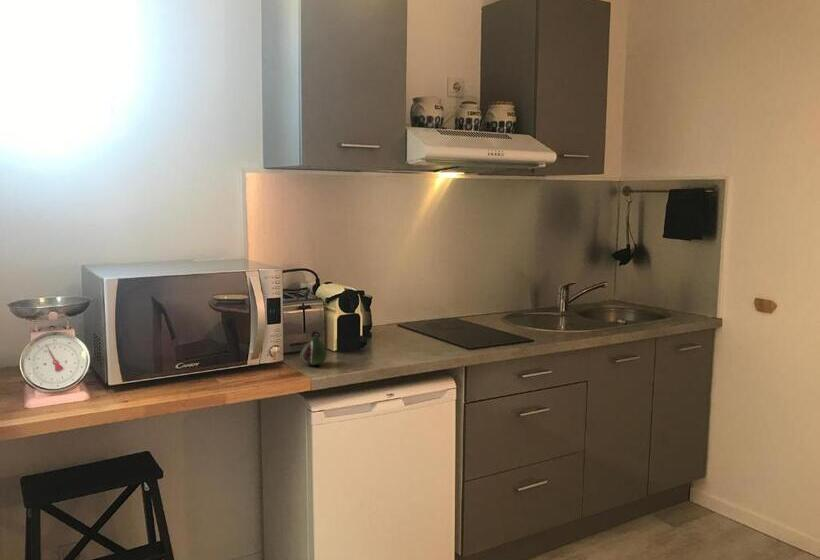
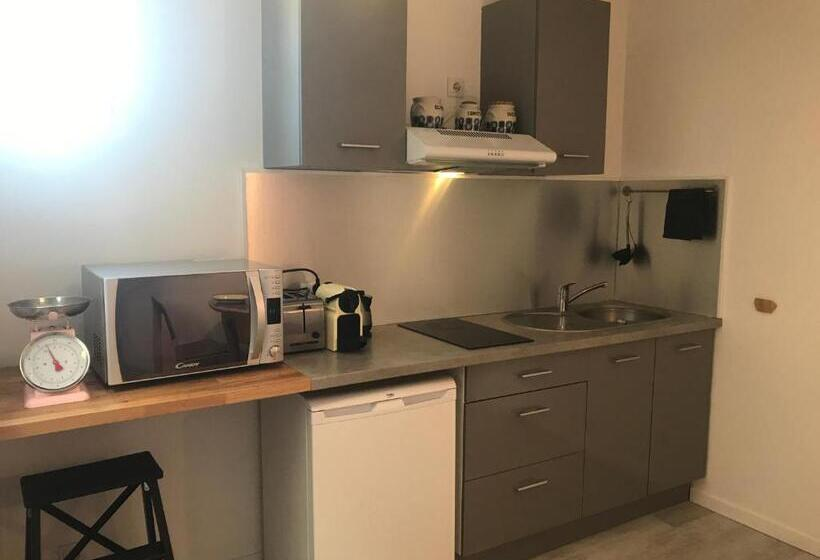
- fruit [299,332,328,366]
